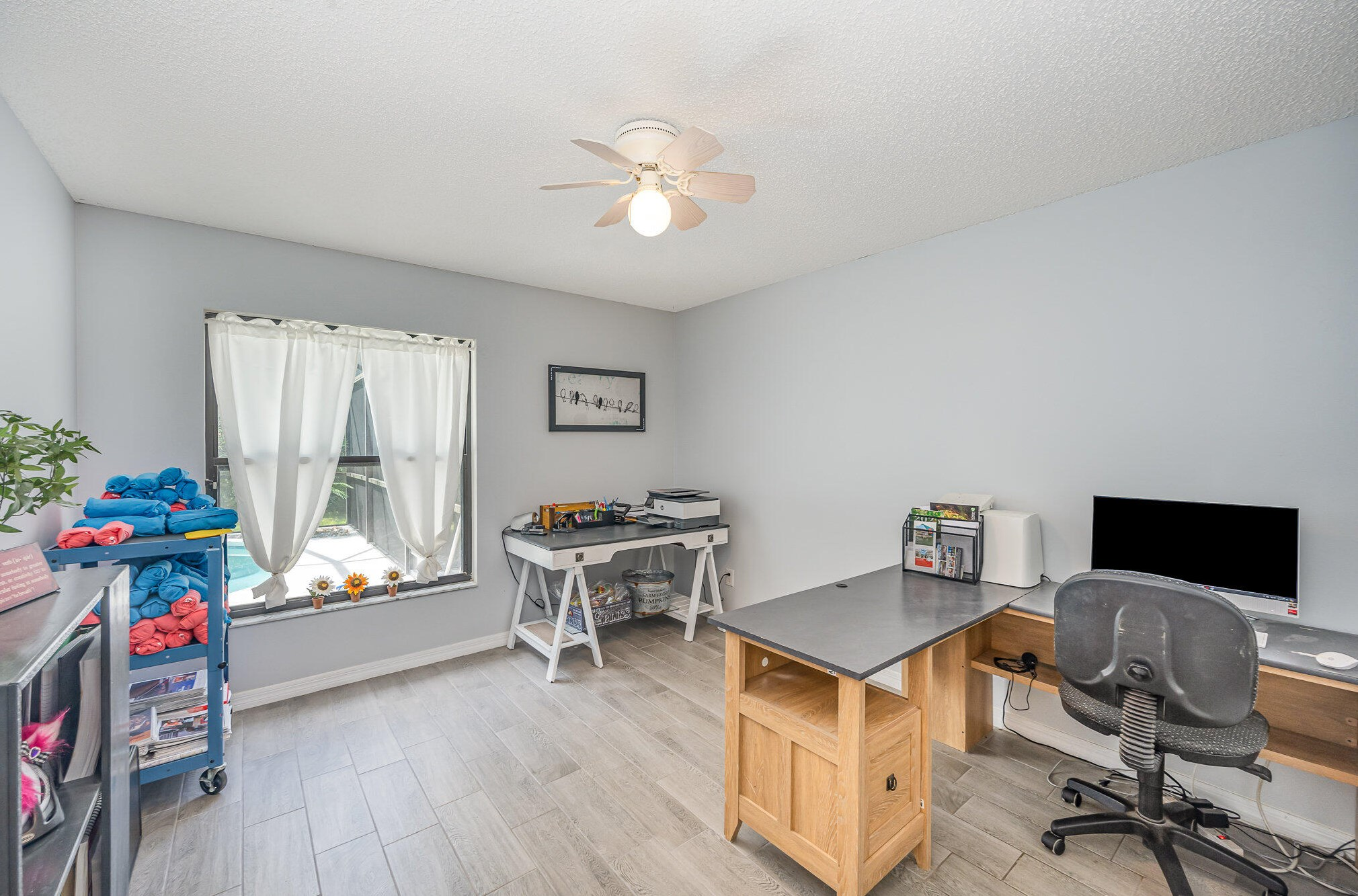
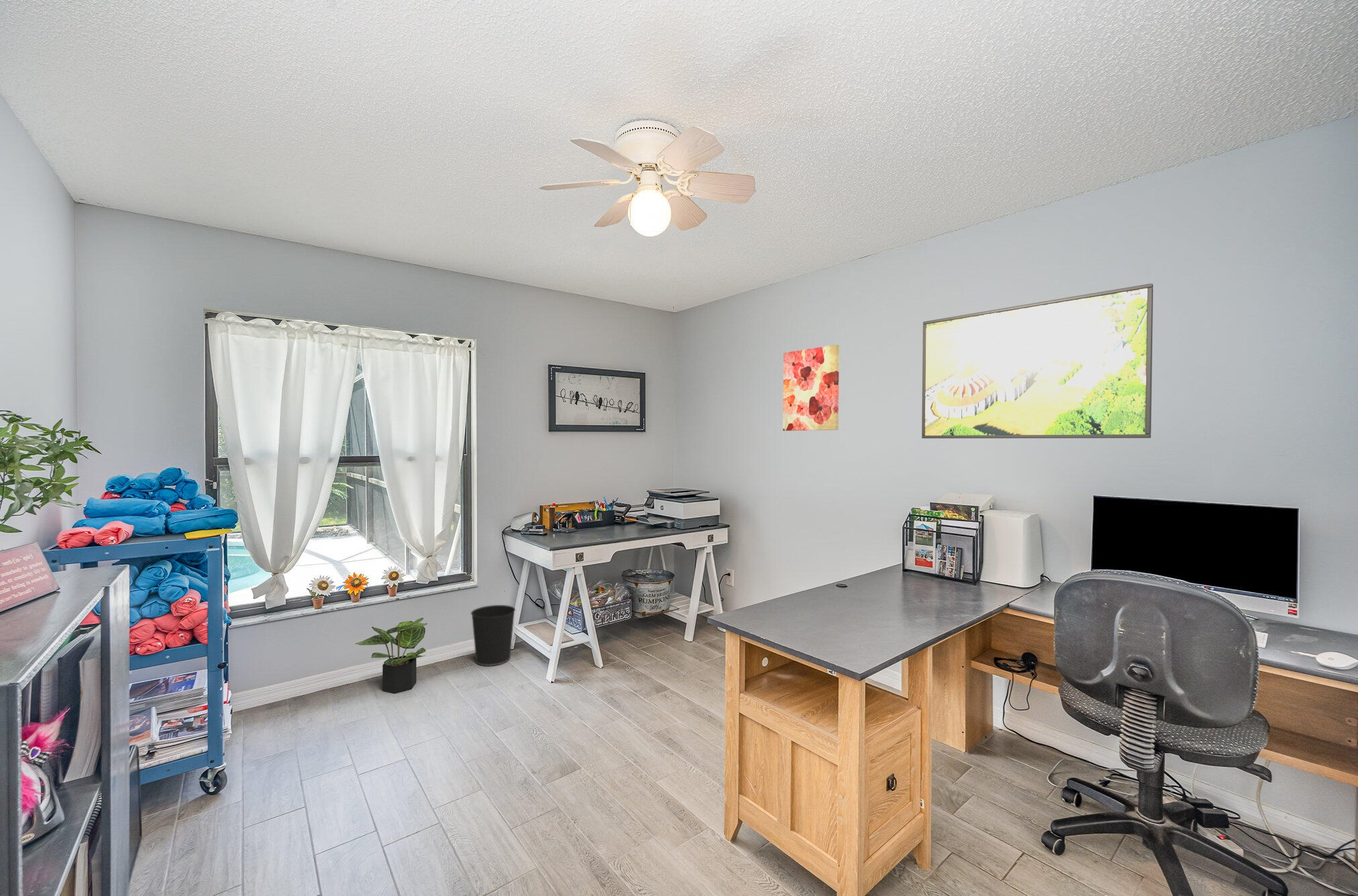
+ wastebasket [470,604,516,667]
+ potted plant [355,617,428,694]
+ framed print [921,283,1154,439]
+ wall art [783,344,840,432]
